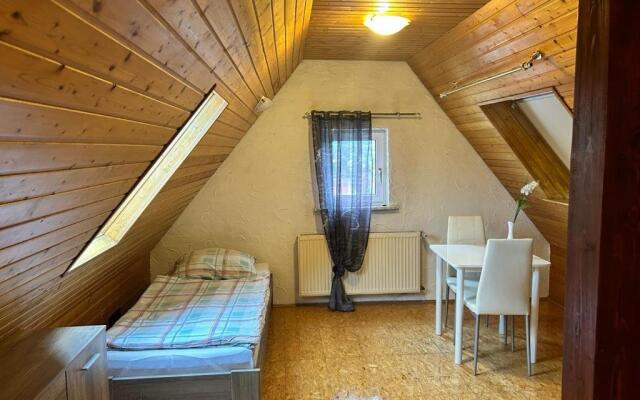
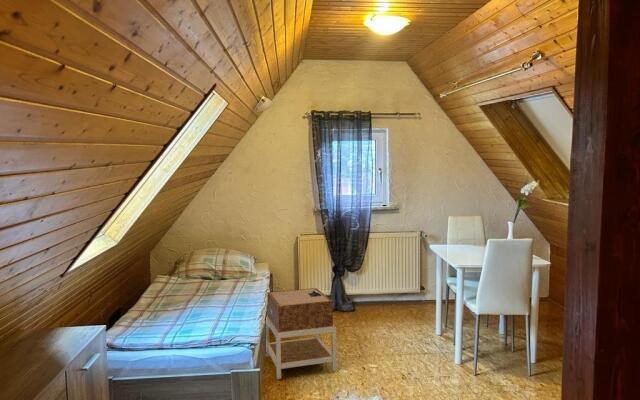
+ nightstand [265,287,337,380]
